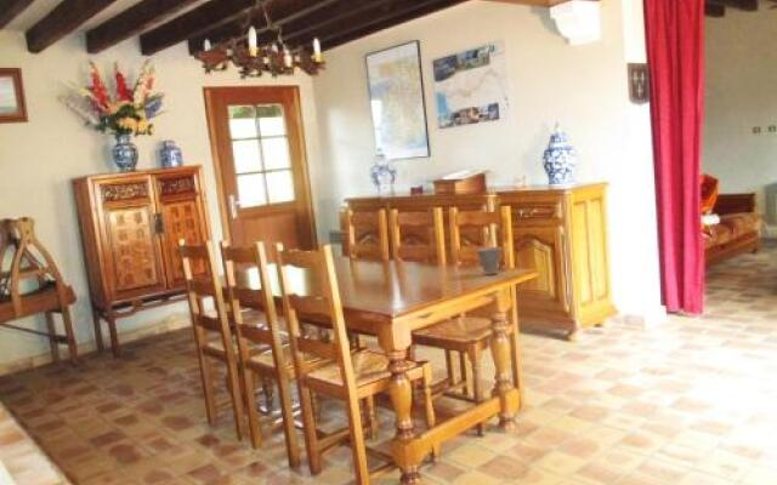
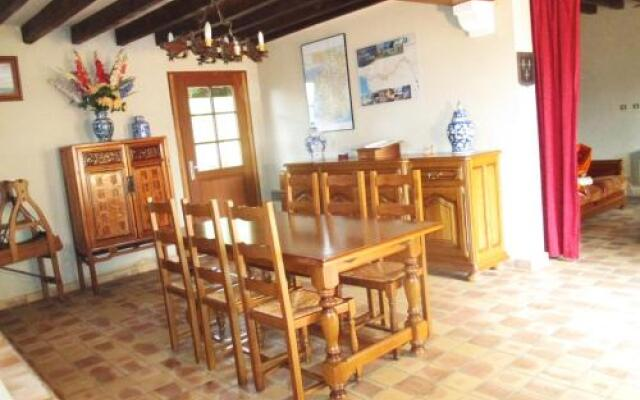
- cup [475,246,503,276]
